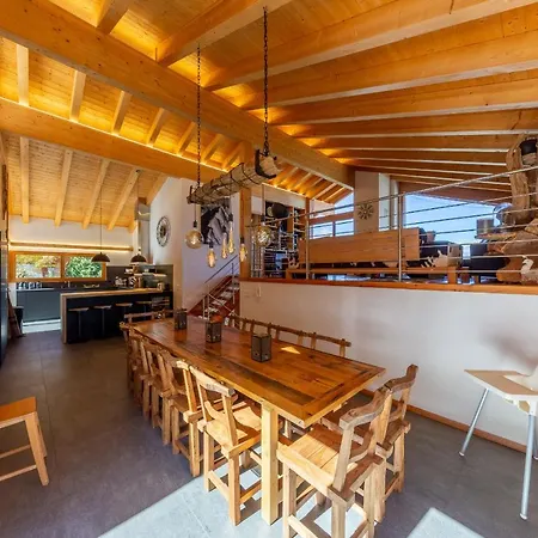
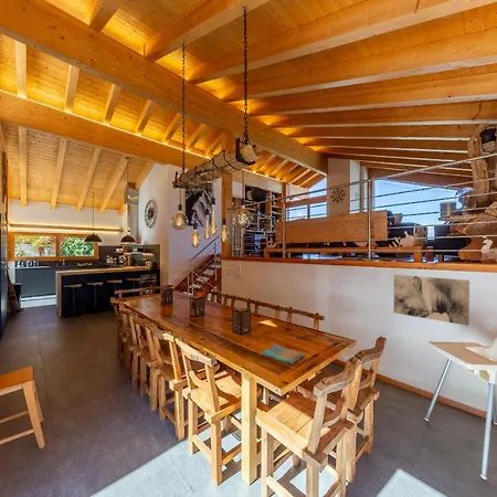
+ wall art [393,274,470,327]
+ dish towel [261,343,306,366]
